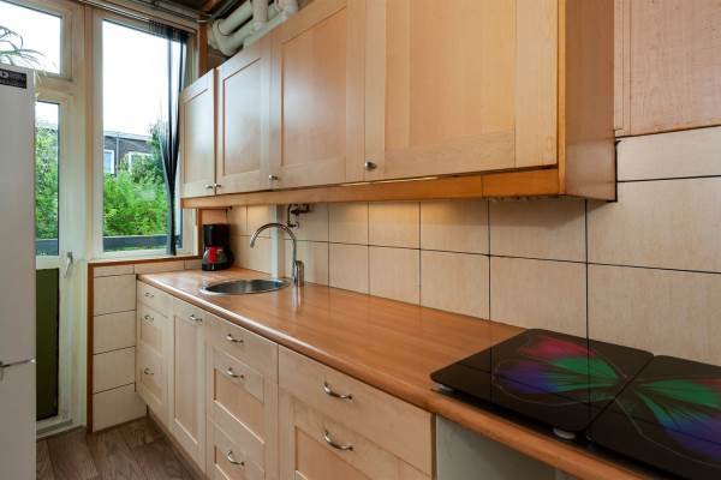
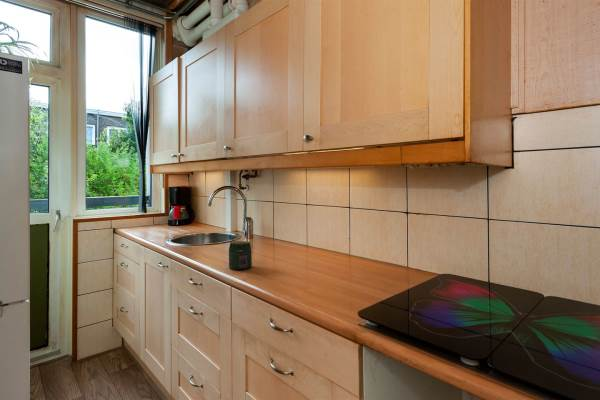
+ jar [228,240,253,270]
